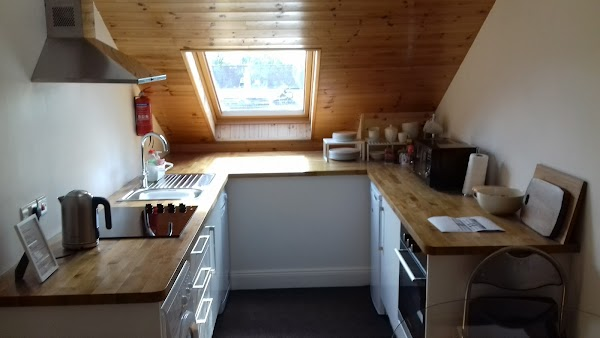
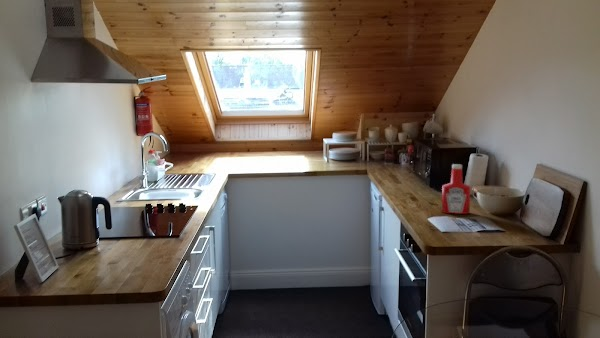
+ soap bottle [441,163,472,215]
